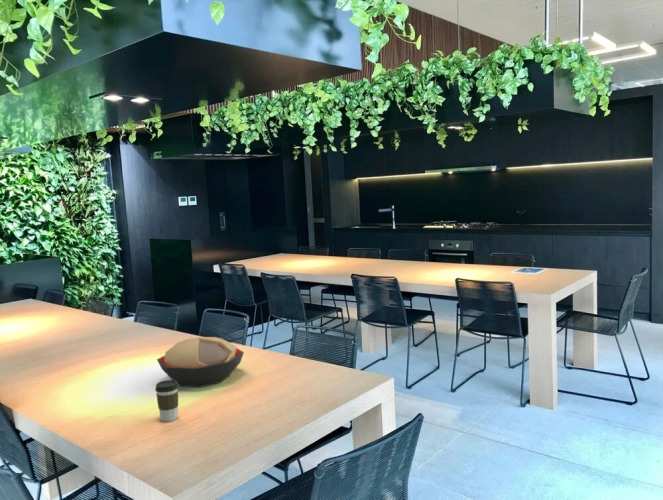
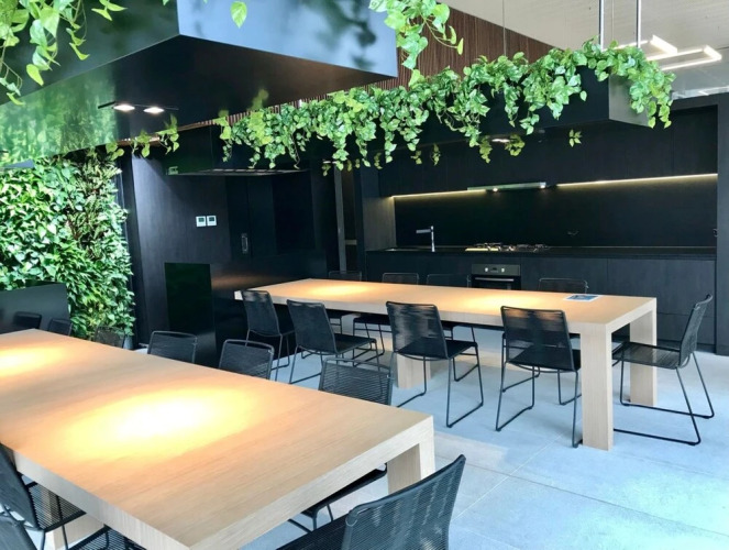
- coffee cup [154,379,180,422]
- decorative bowl [156,336,245,388]
